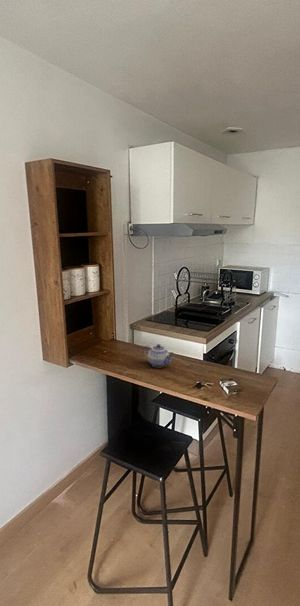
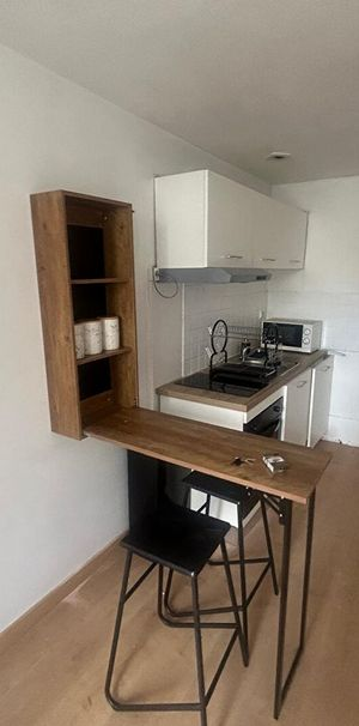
- teapot [142,343,175,368]
